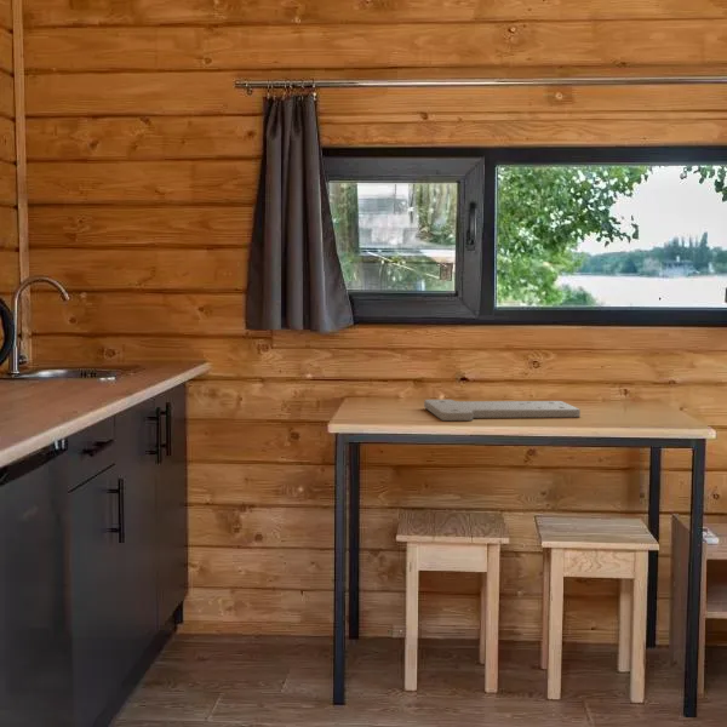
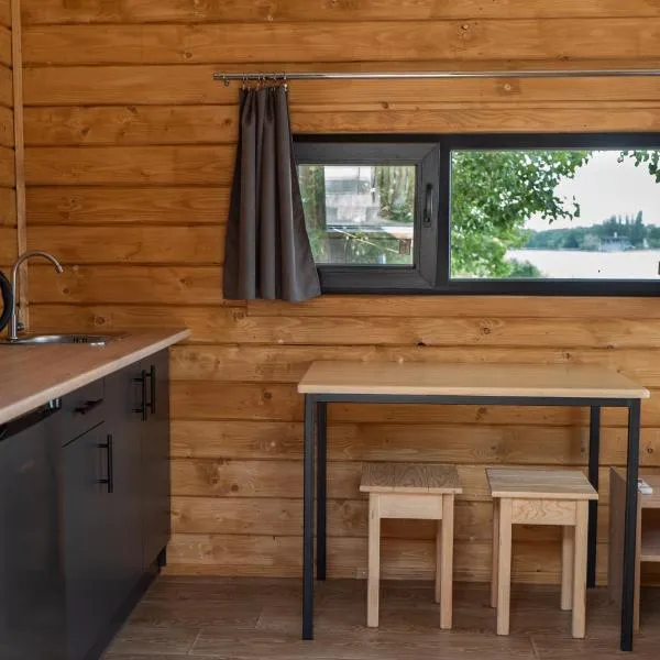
- cutting board [423,399,582,422]
